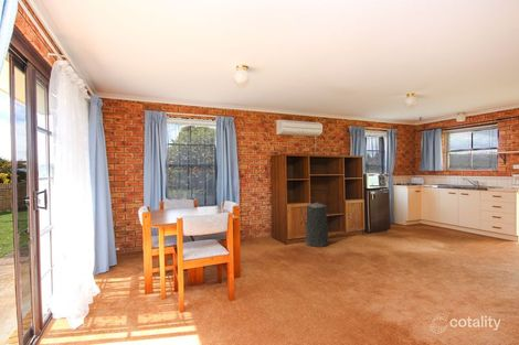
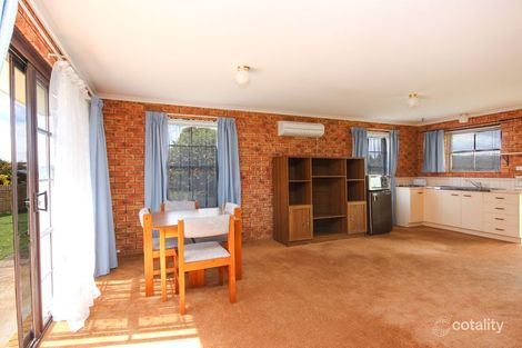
- trash can [299,201,329,248]
